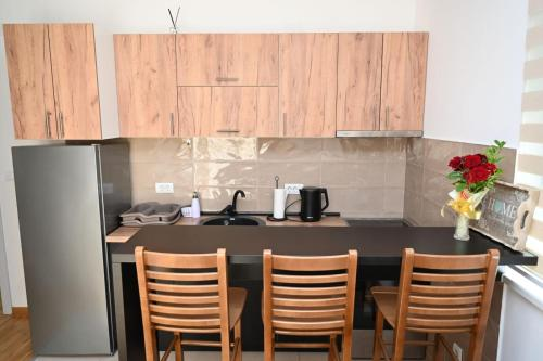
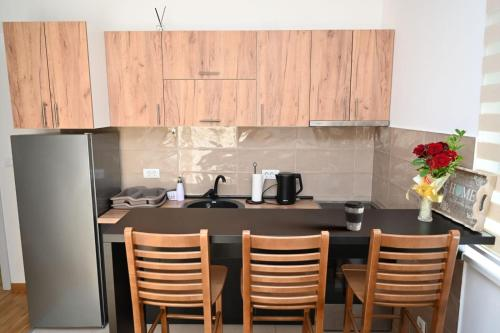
+ coffee cup [343,200,365,231]
